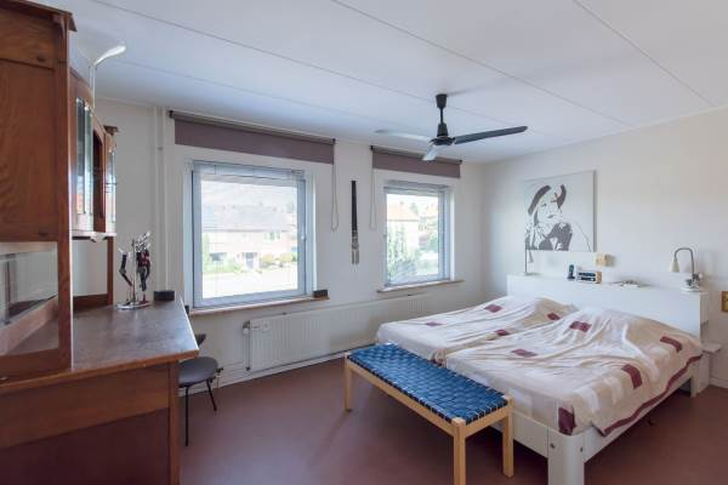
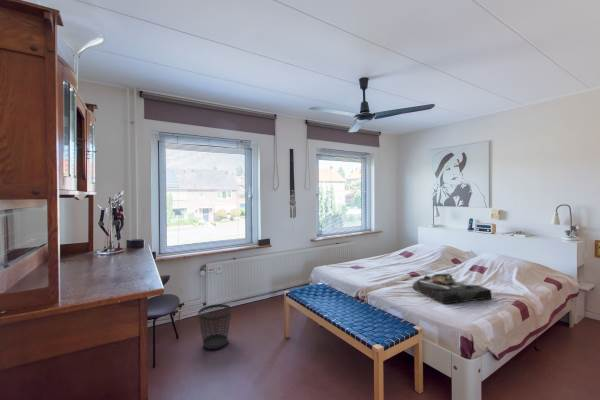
+ serving tray [412,272,492,305]
+ wastebasket [197,303,233,350]
